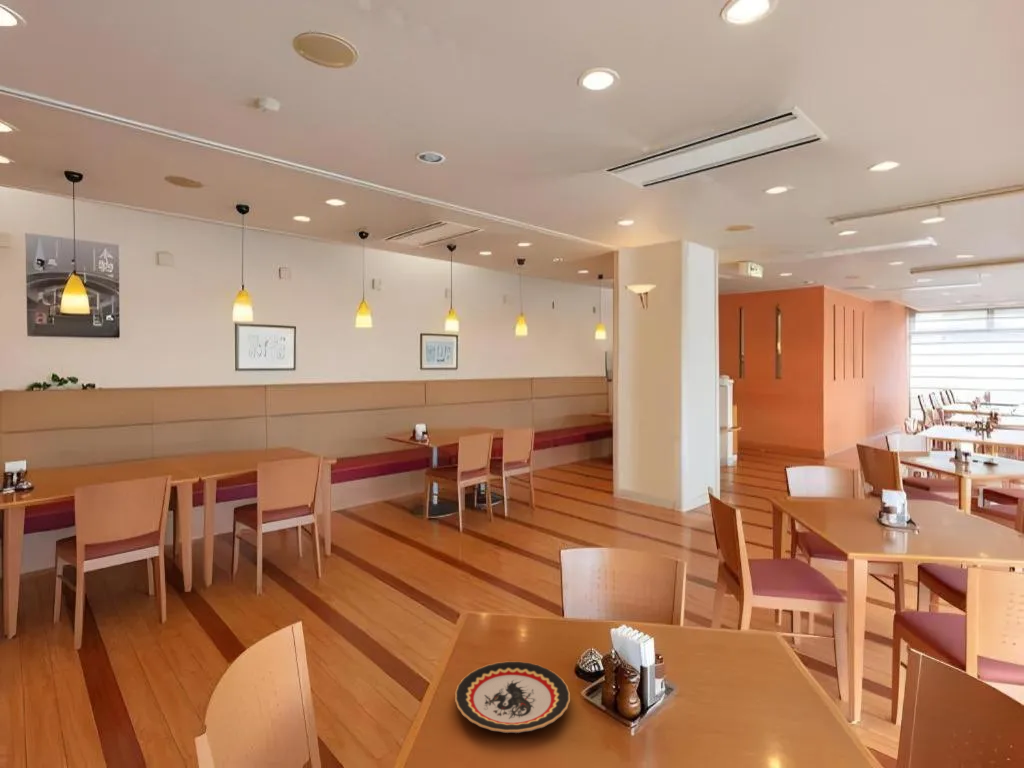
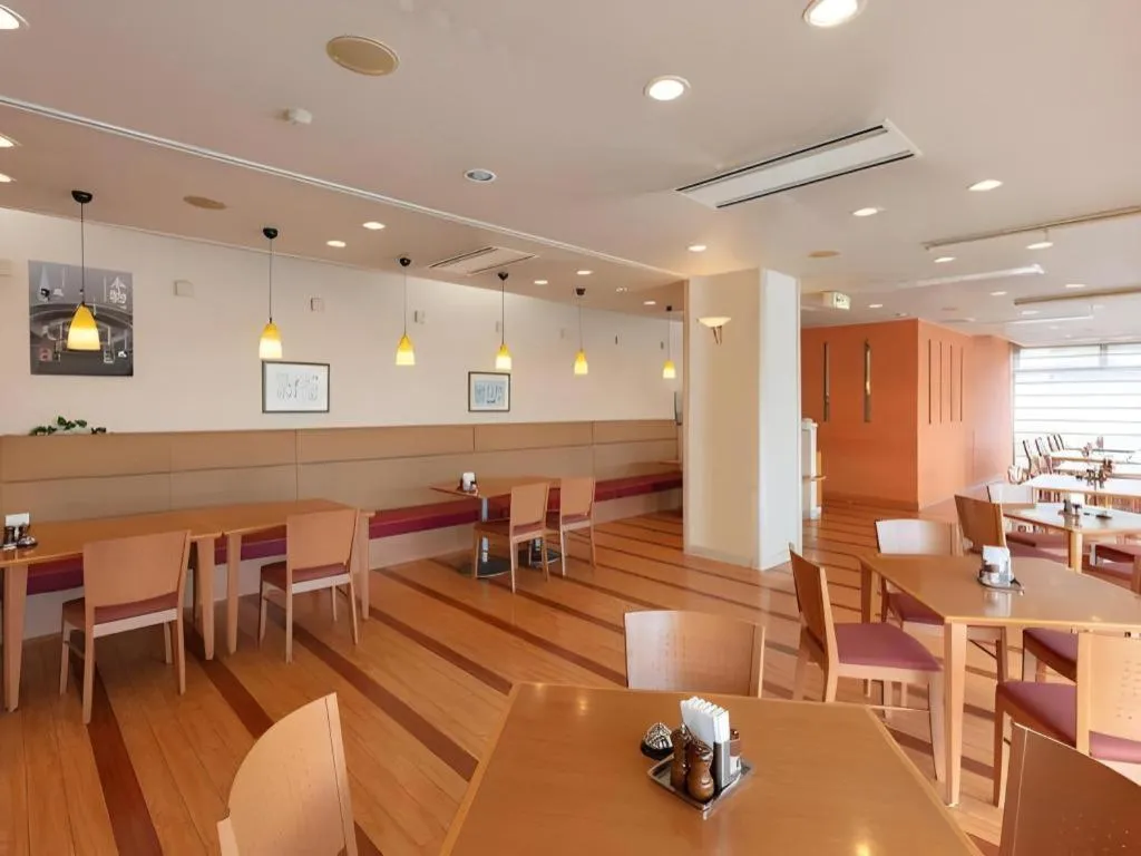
- plate [454,661,571,734]
